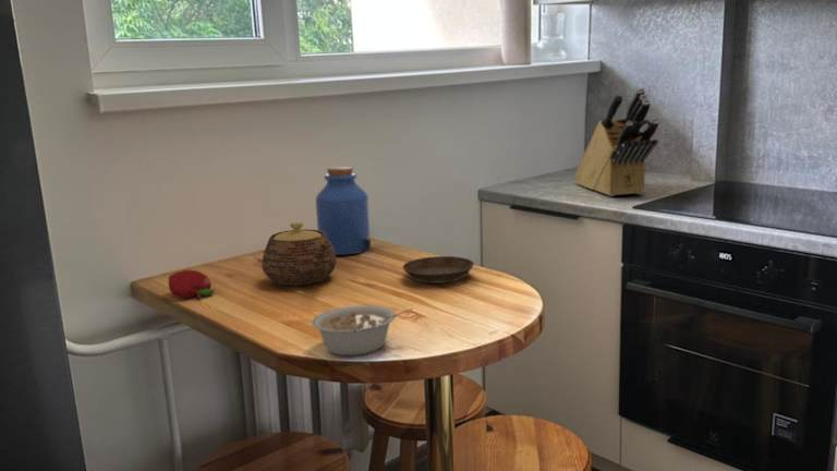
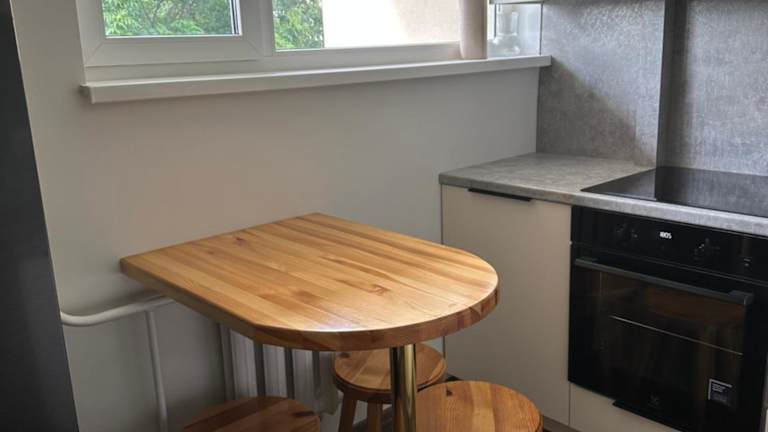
- knife block [573,86,659,197]
- legume [311,304,414,357]
- jar [315,166,372,256]
- teapot [260,221,338,287]
- fruit [168,269,216,300]
- saucer [401,255,475,285]
